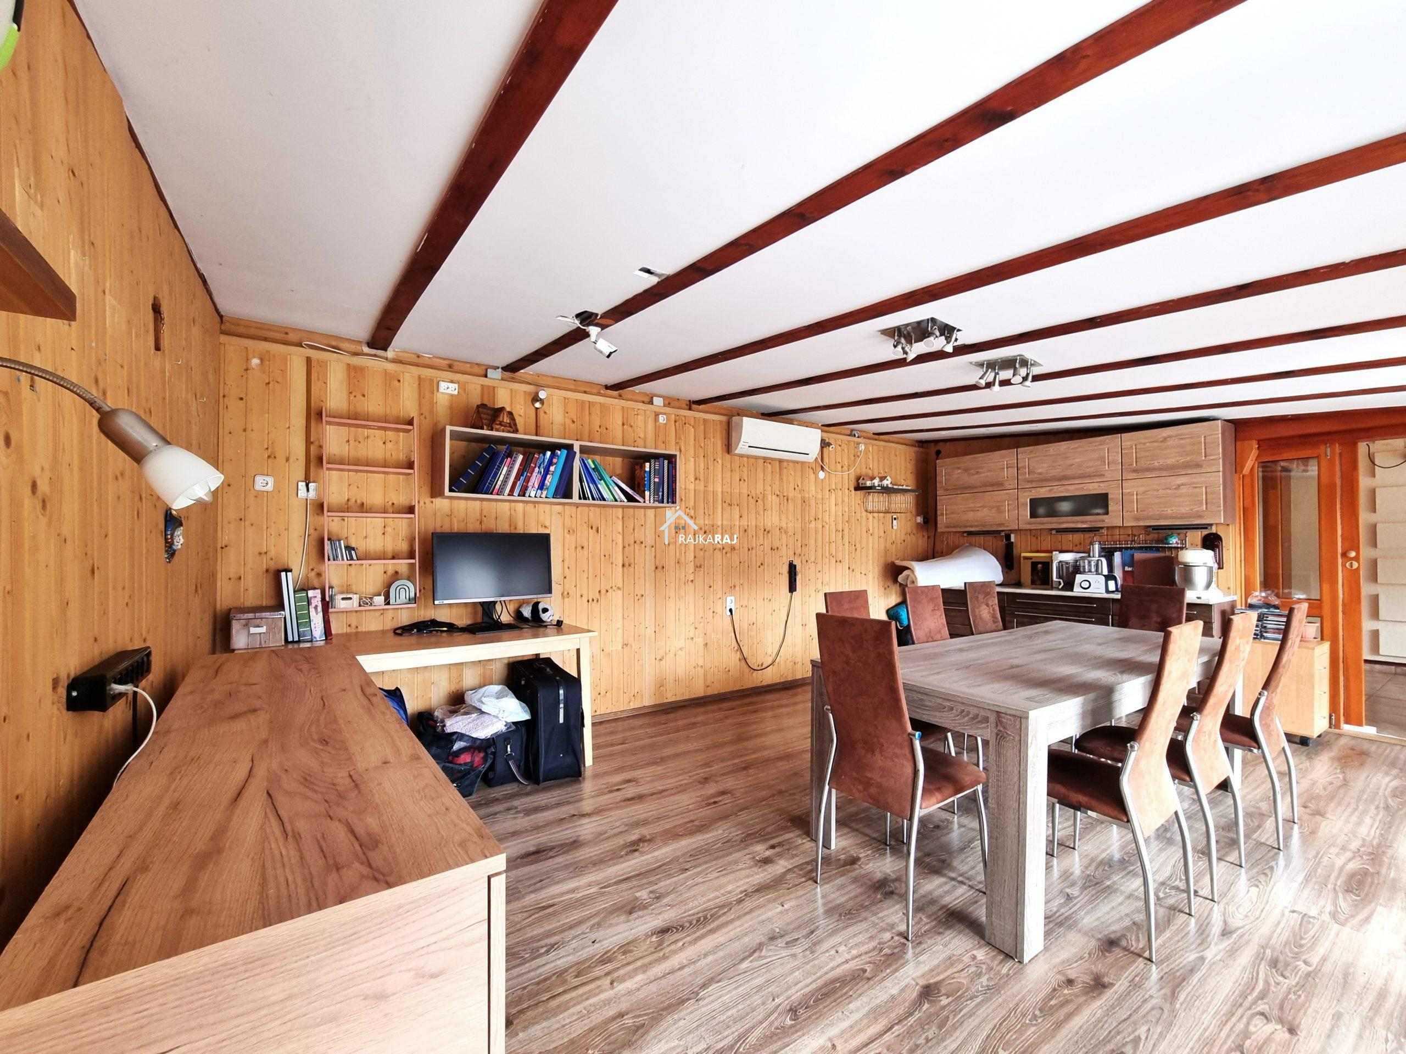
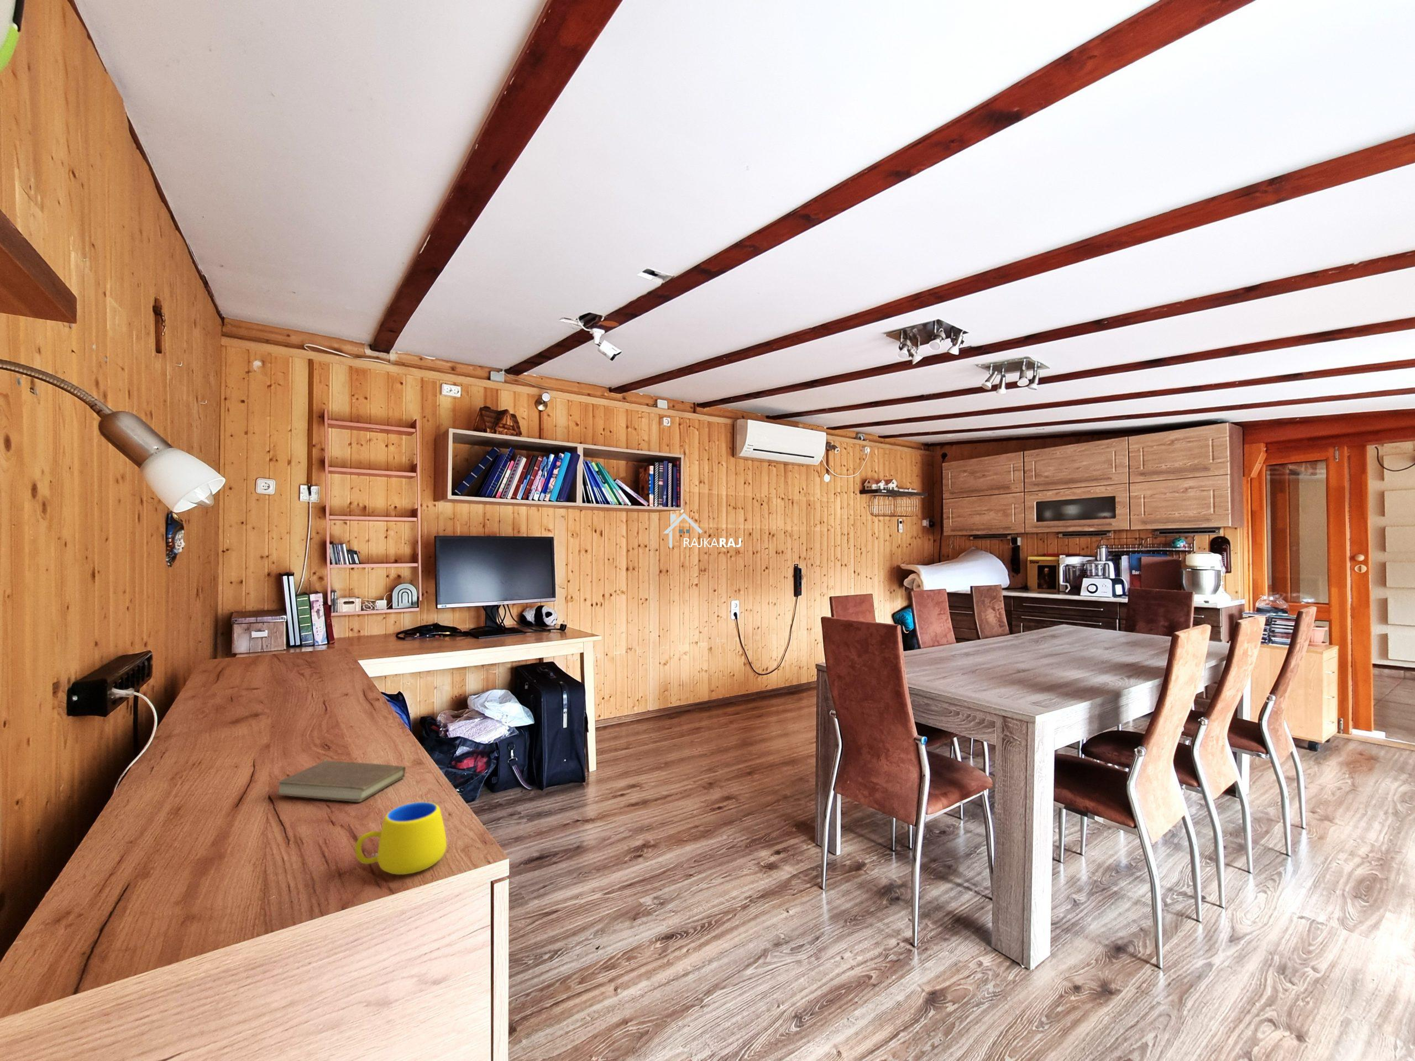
+ mug [354,801,447,875]
+ book [276,755,407,802]
